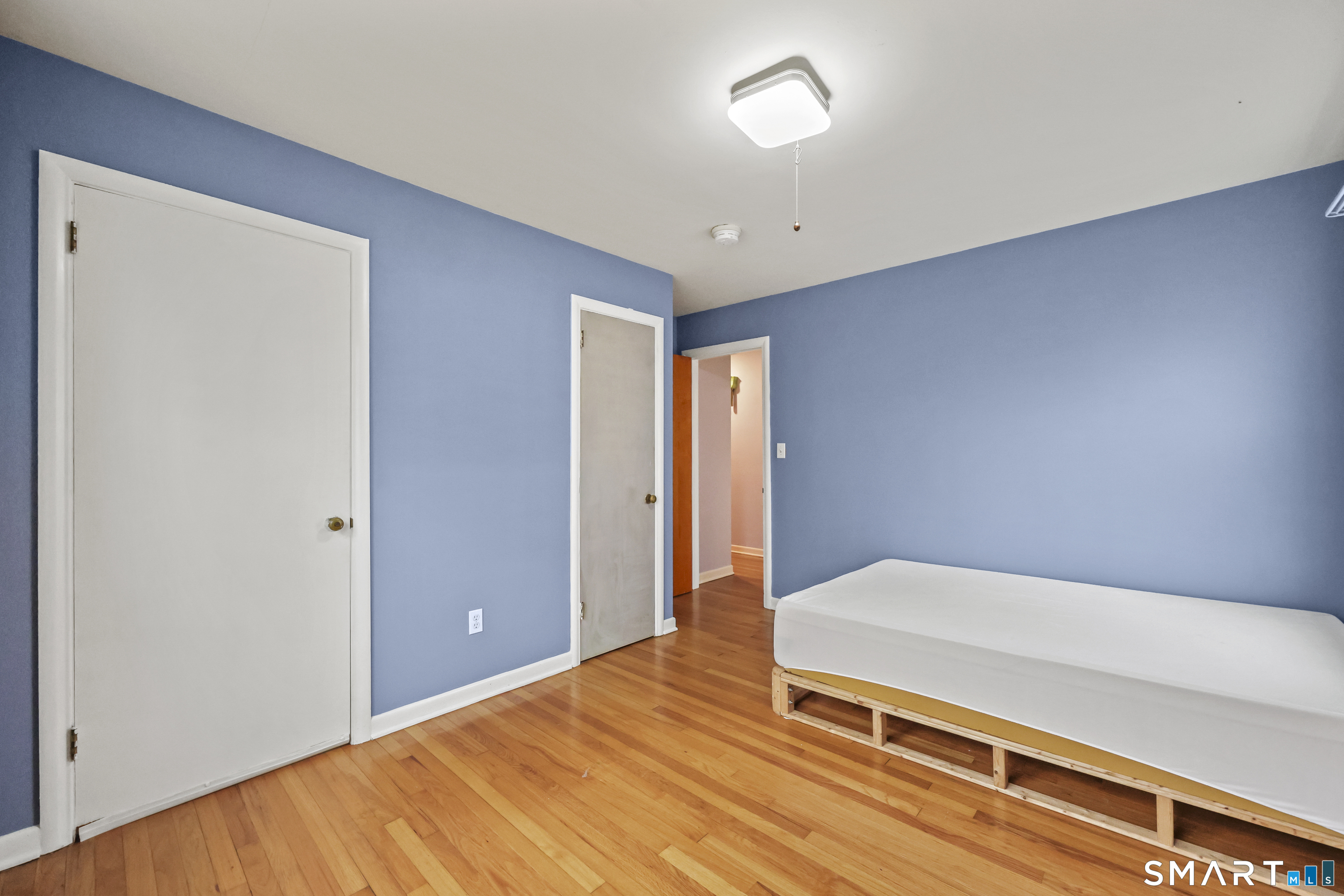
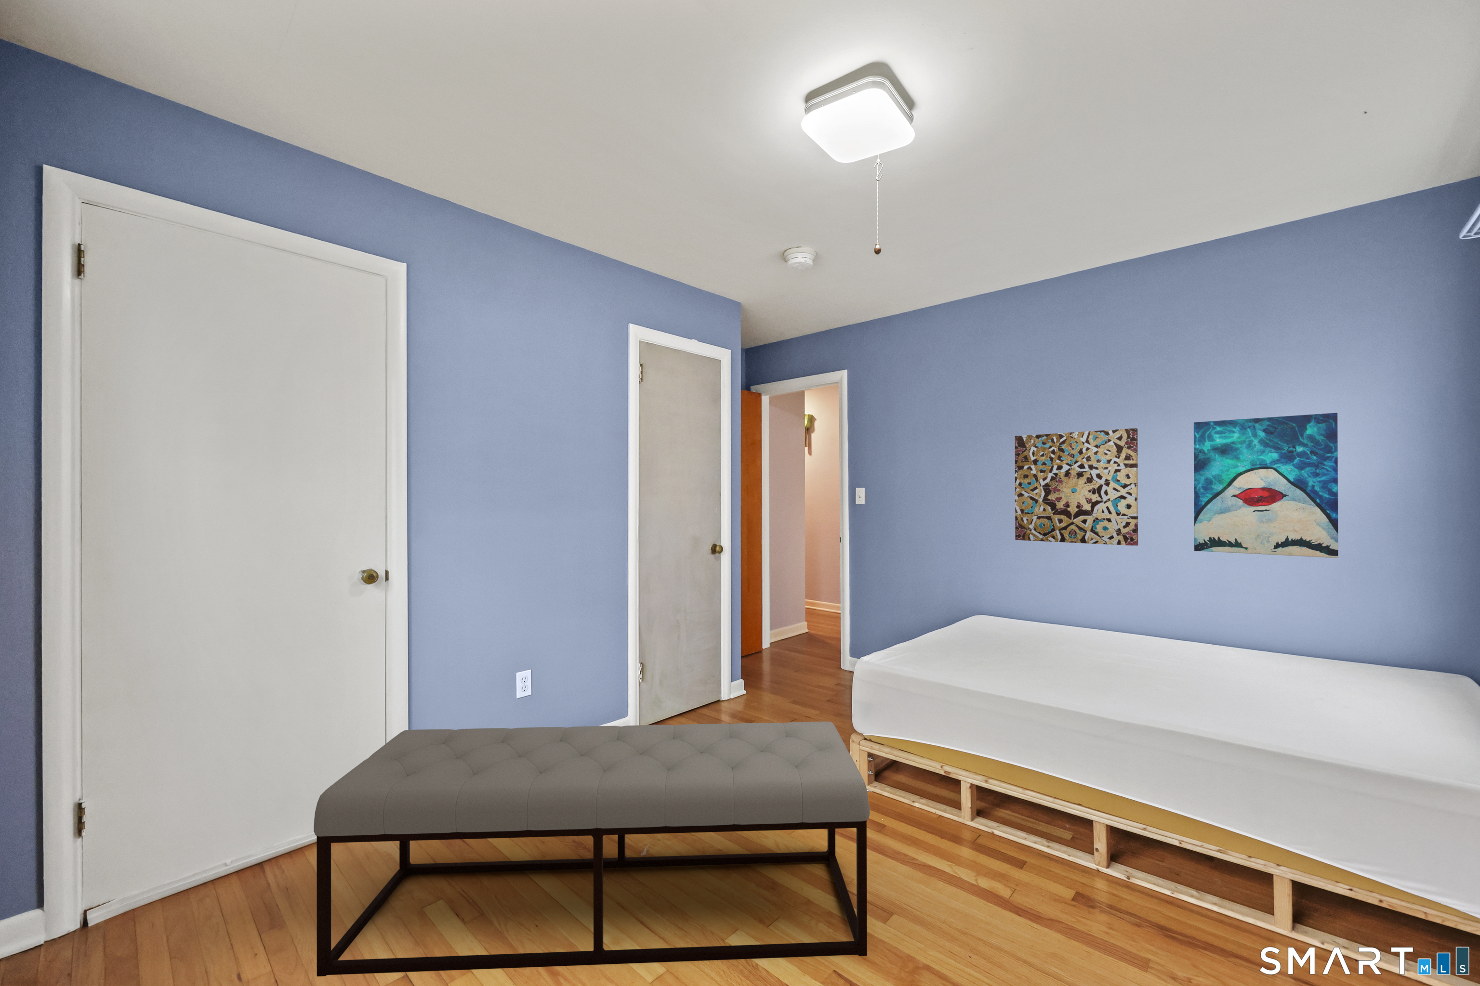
+ bench [313,721,871,977]
+ wall art [1014,427,1139,547]
+ wall art [1194,412,1339,558]
